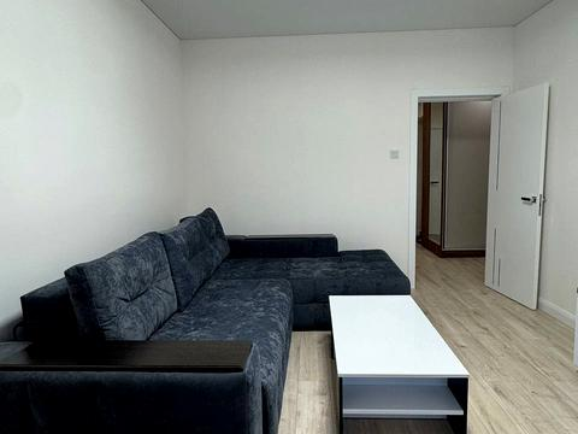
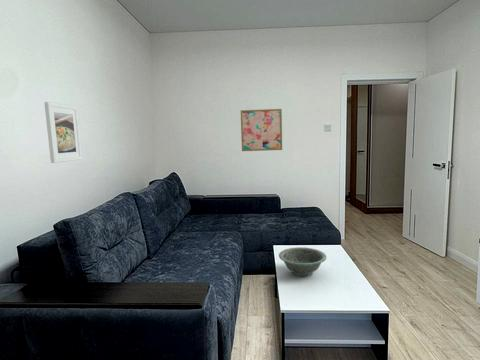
+ wall art [240,108,283,152]
+ decorative bowl [278,246,328,277]
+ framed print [43,101,83,164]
